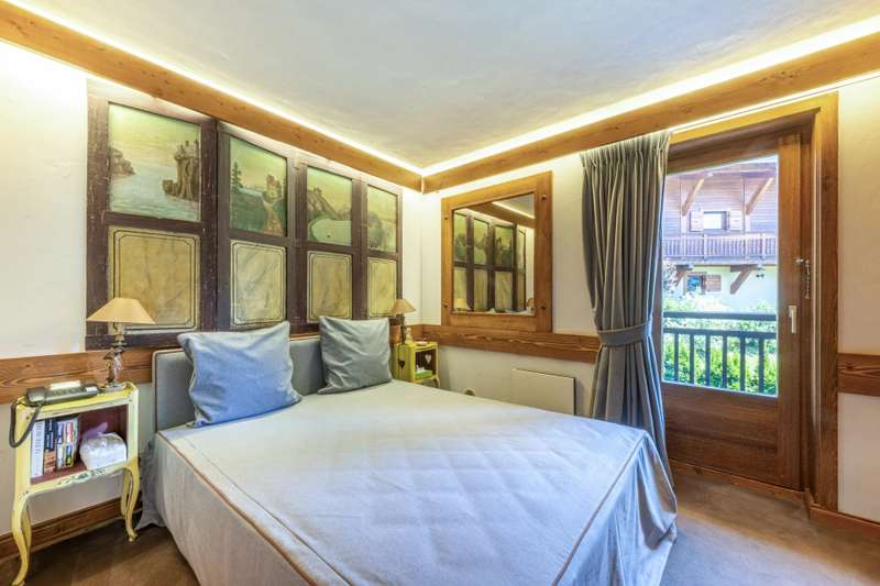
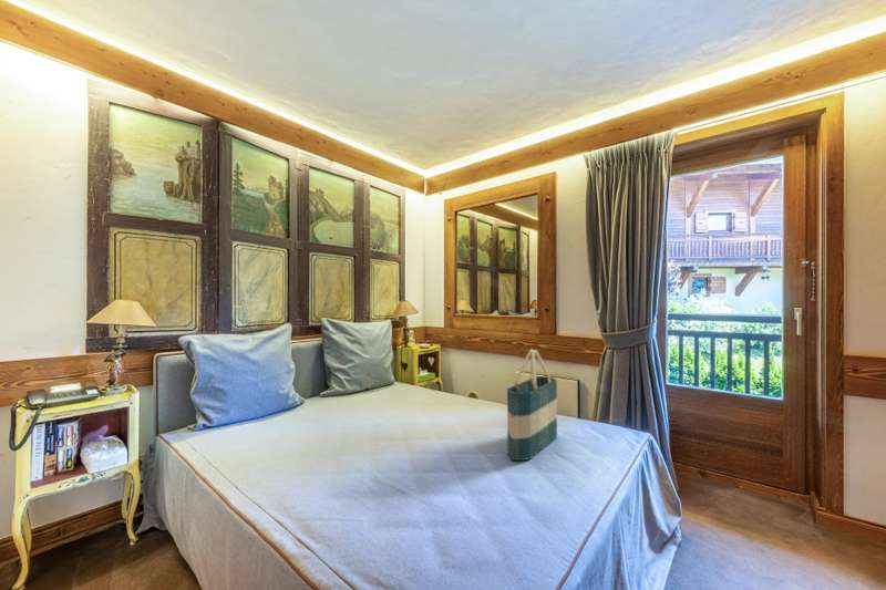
+ tote bag [506,349,558,462]
